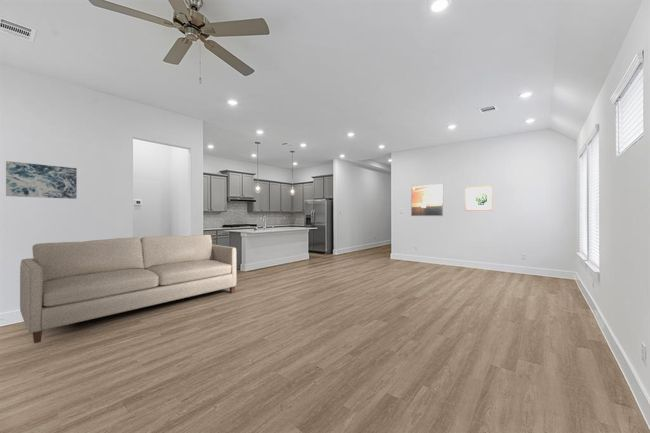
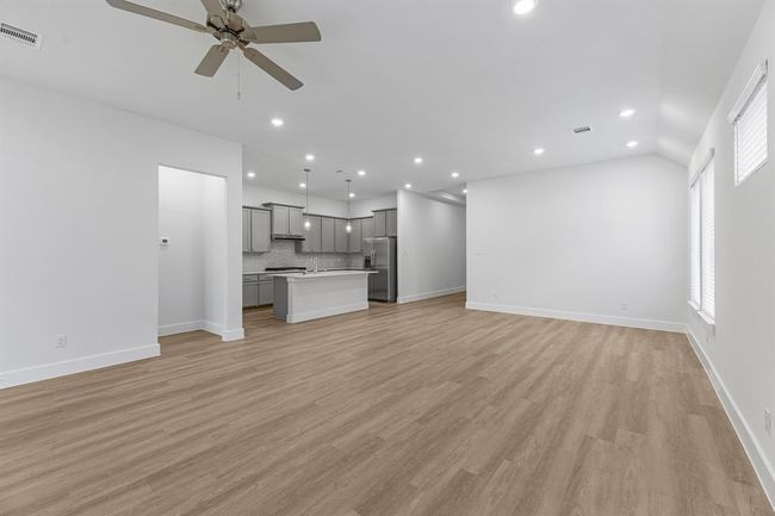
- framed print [410,183,444,217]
- wall art [5,160,78,200]
- sofa [19,234,238,344]
- wall art [464,184,494,212]
